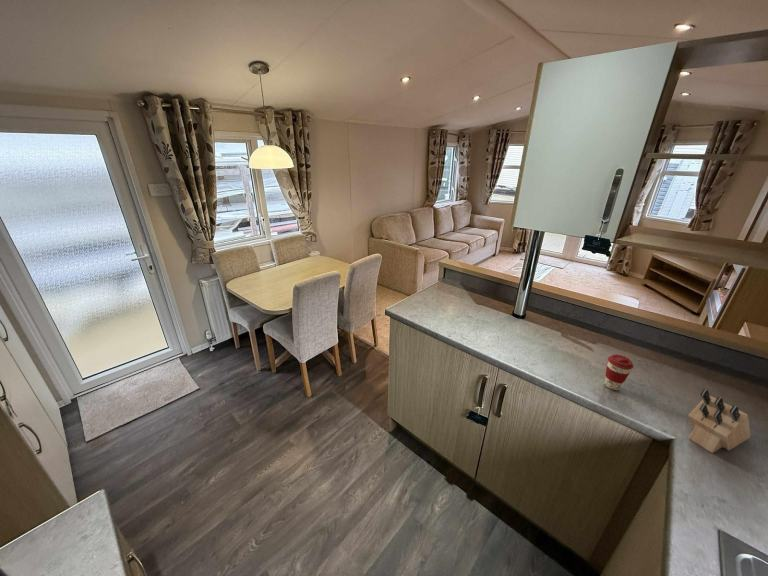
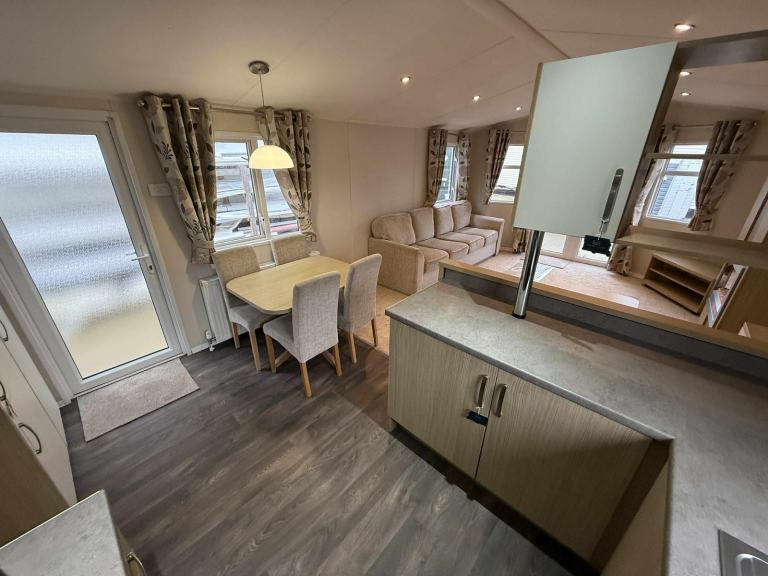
- coffee cup [604,353,634,391]
- knife block [688,388,752,454]
